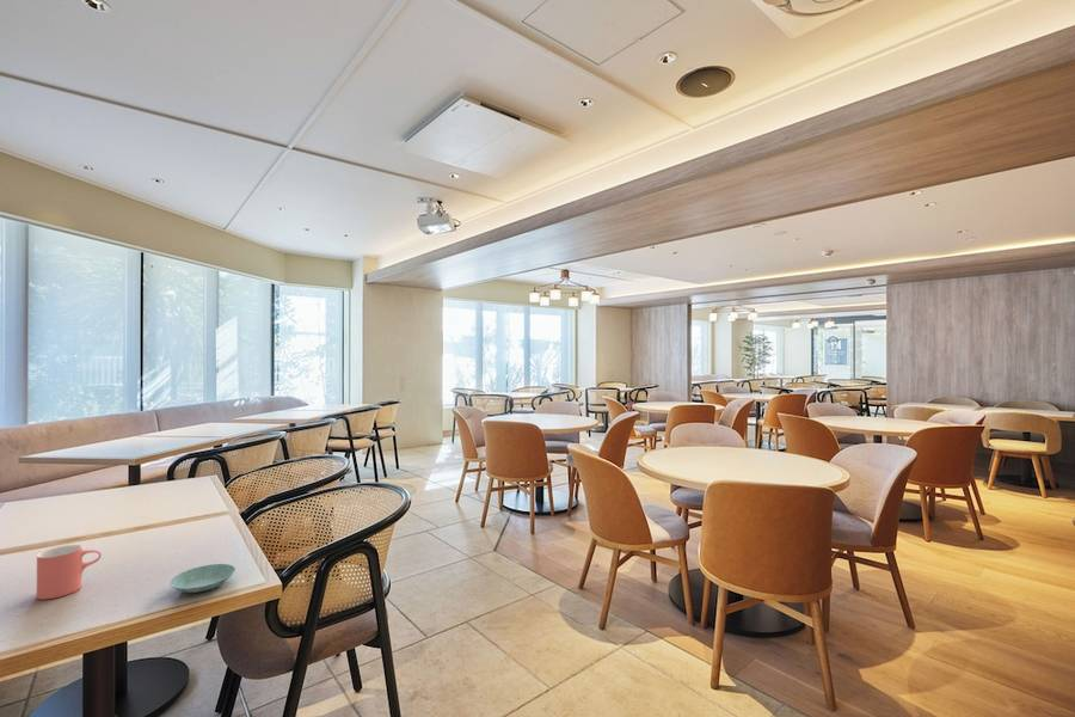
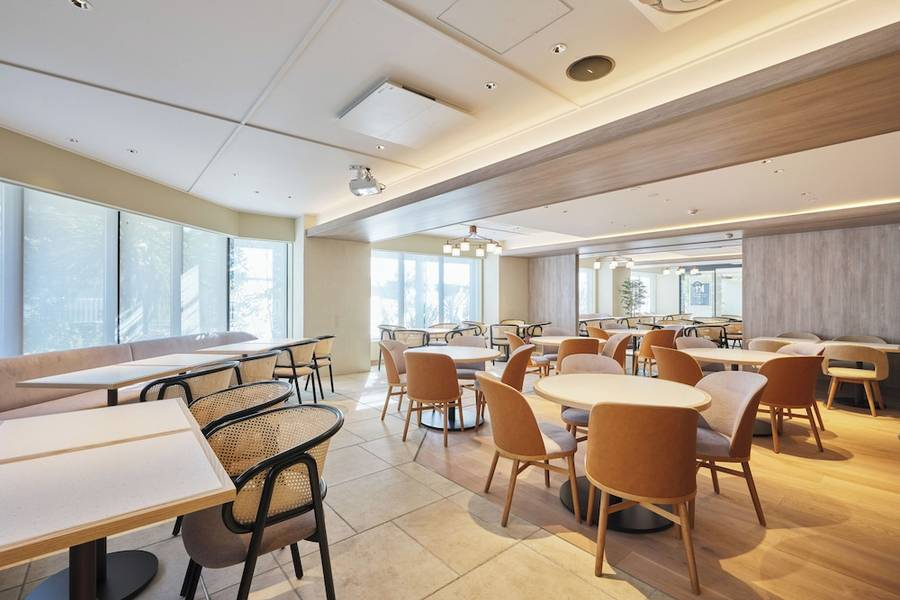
- cup [36,544,103,601]
- saucer [168,563,236,594]
